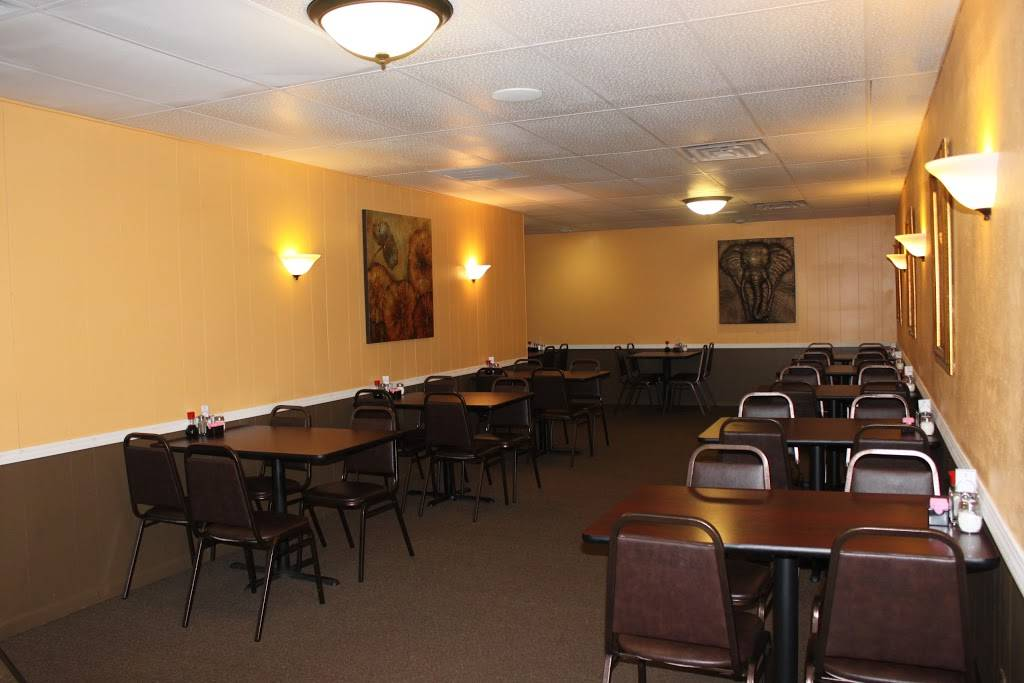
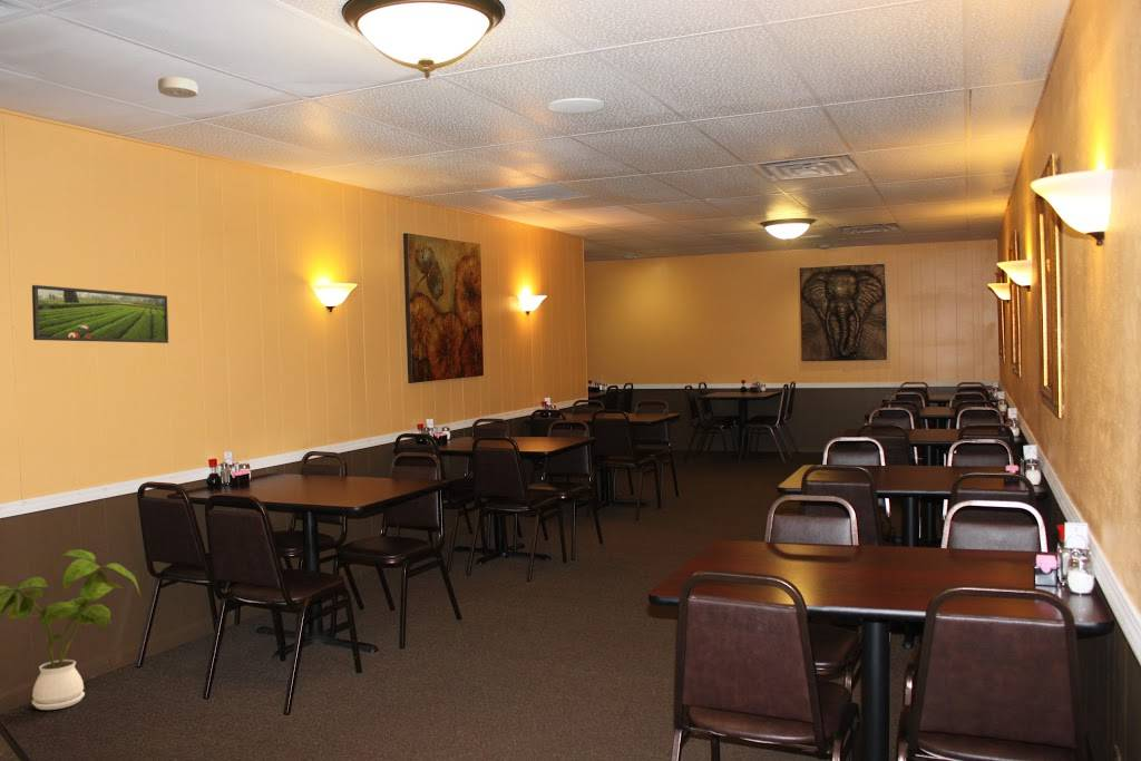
+ smoke detector [157,76,199,99]
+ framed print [31,284,169,344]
+ house plant [0,548,142,711]
